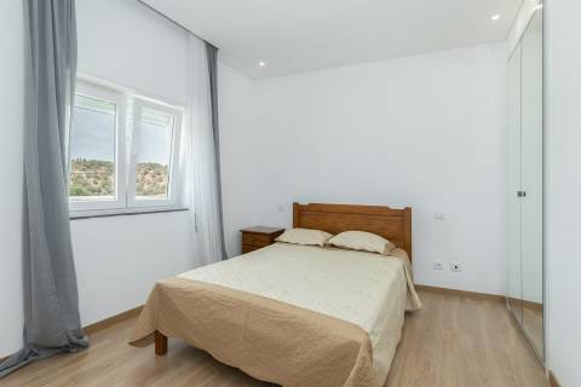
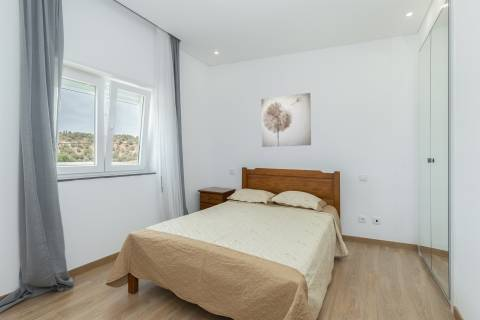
+ wall art [260,92,312,148]
